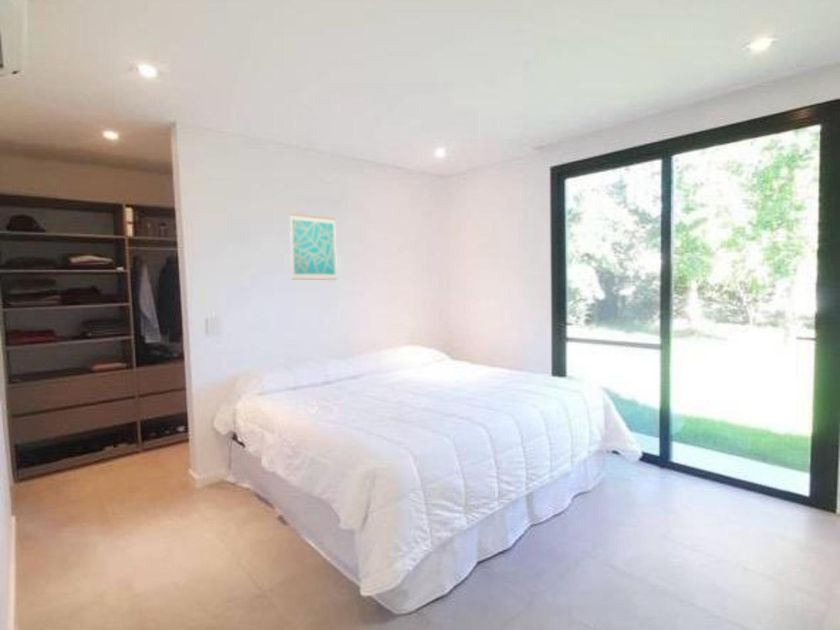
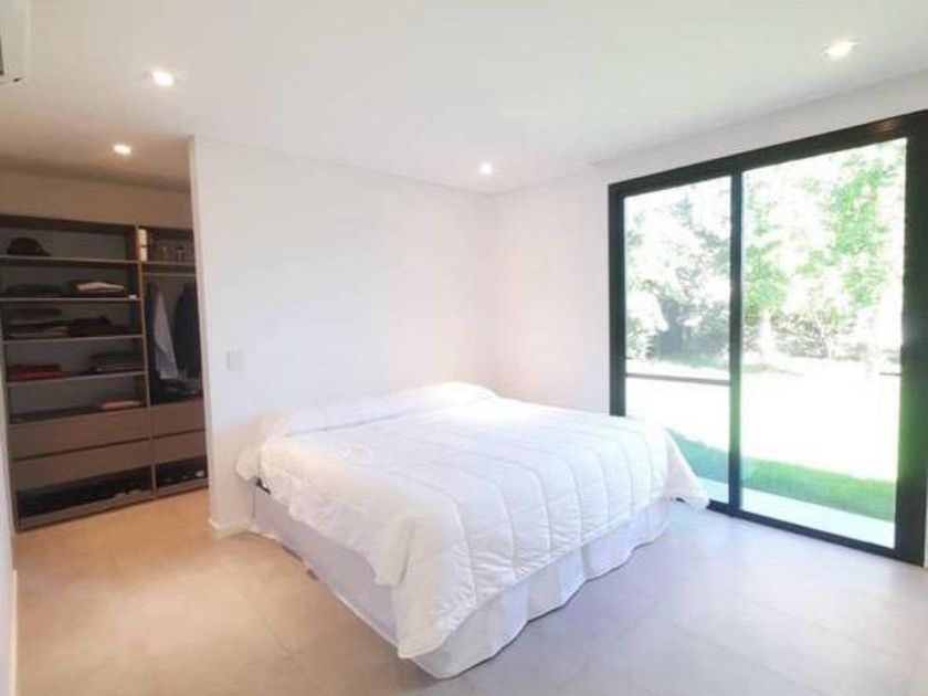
- wall art [289,213,338,281]
